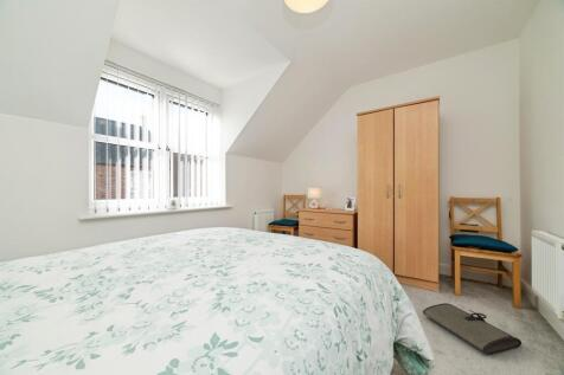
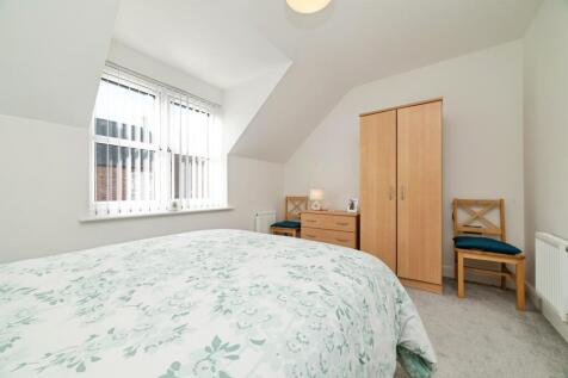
- tool roll [422,302,523,356]
